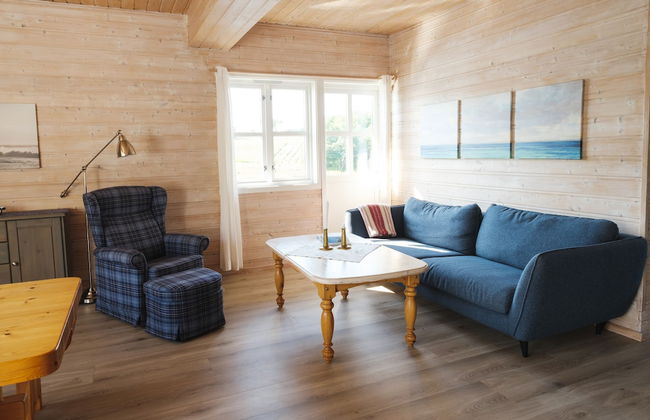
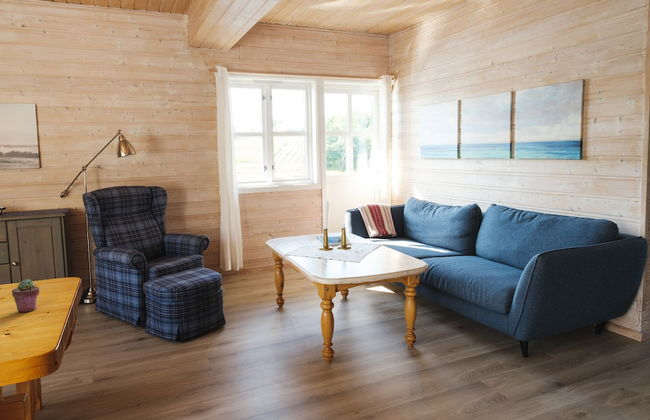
+ potted succulent [11,278,40,313]
